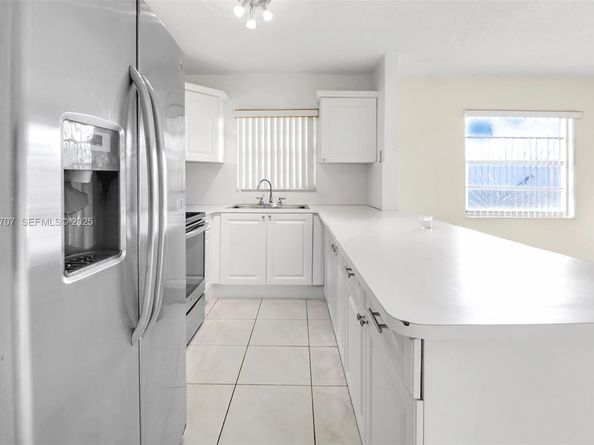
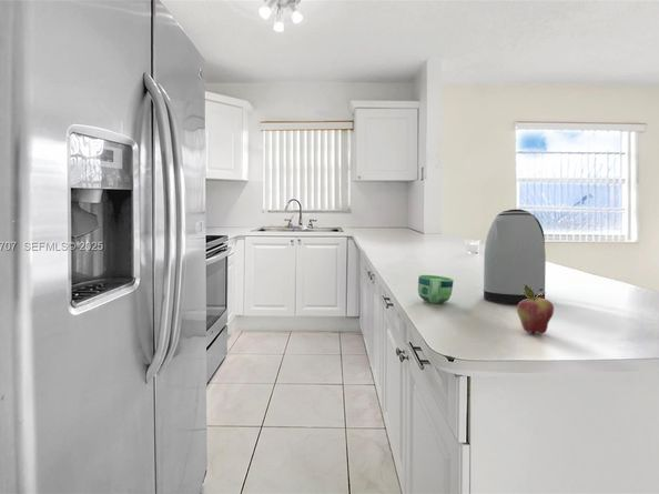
+ fruit [516,283,555,334]
+ kettle [483,209,547,304]
+ cup [417,274,455,304]
